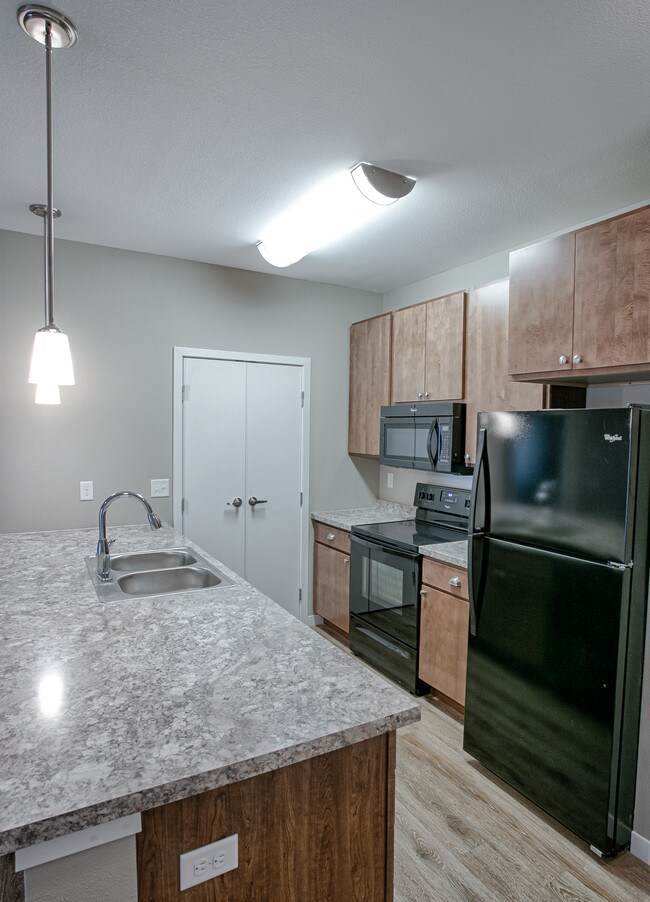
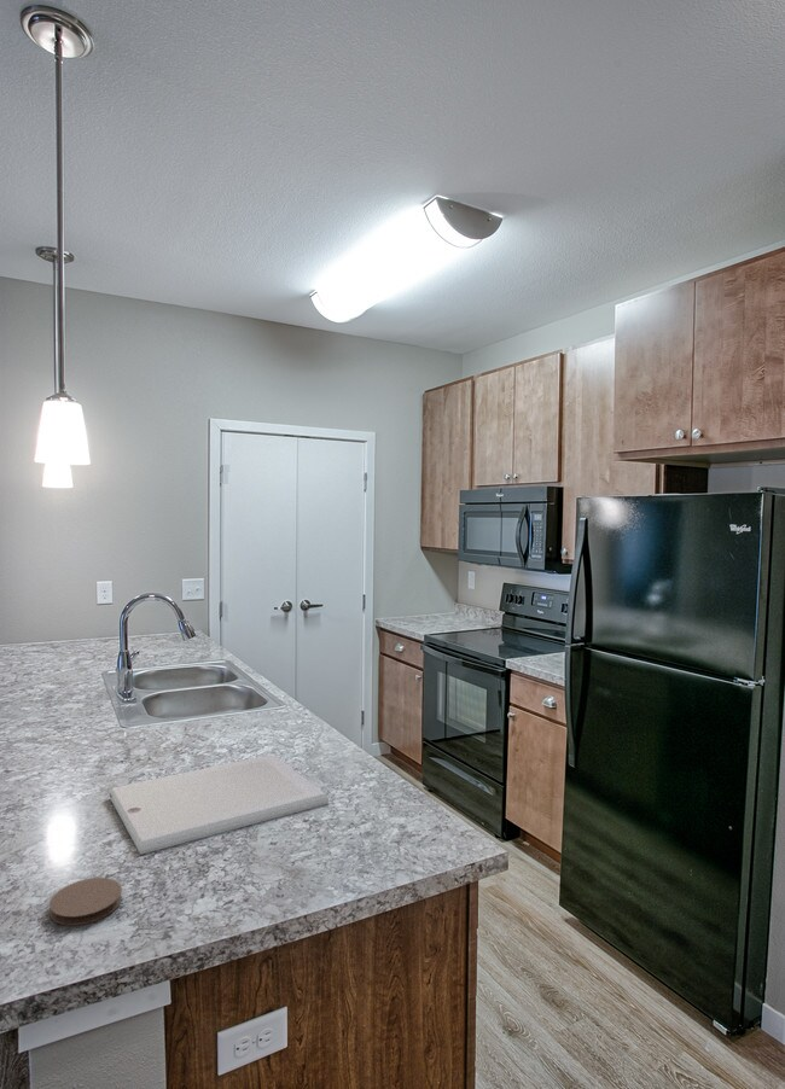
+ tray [107,753,330,856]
+ coaster [48,877,123,927]
